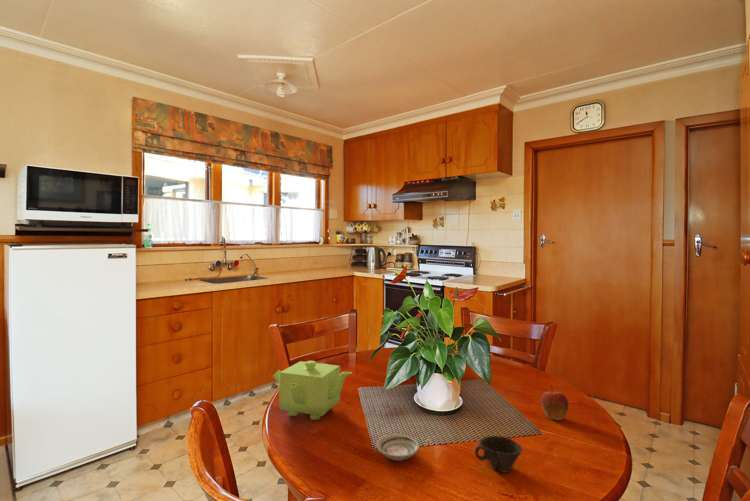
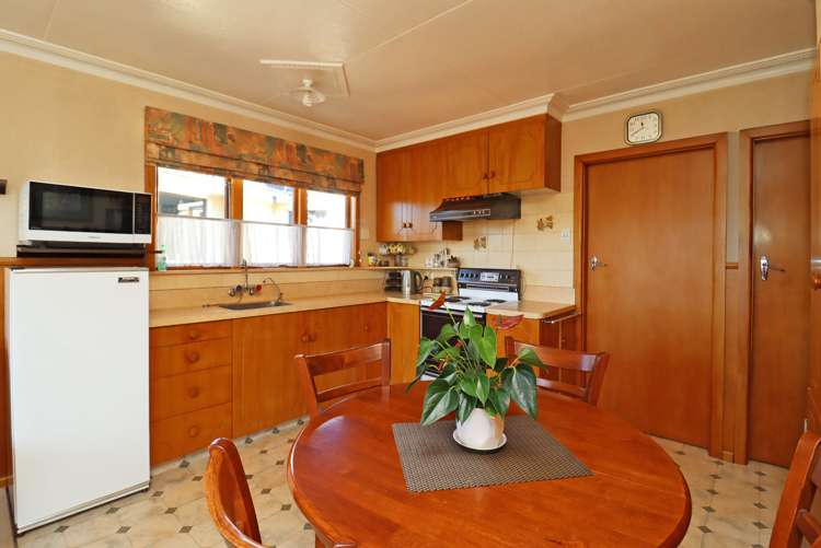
- cup [474,435,523,474]
- fruit [540,385,570,421]
- saucer [375,434,420,462]
- teapot [272,360,353,421]
